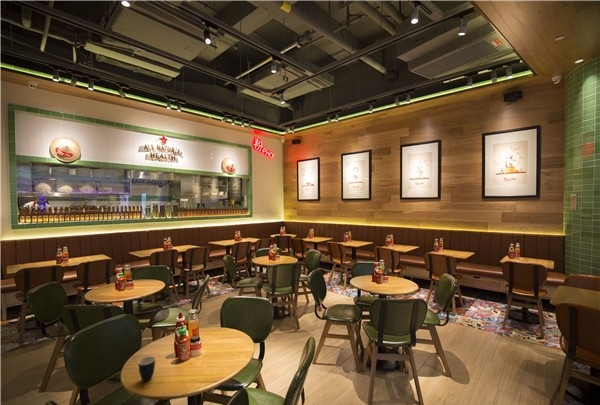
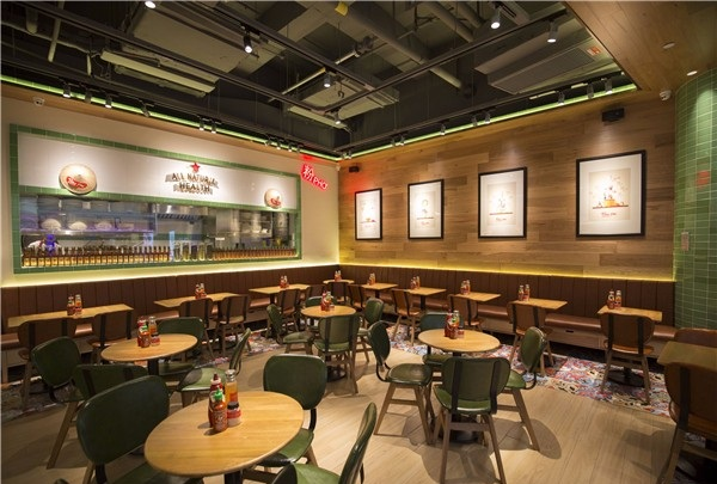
- mug [138,355,156,382]
